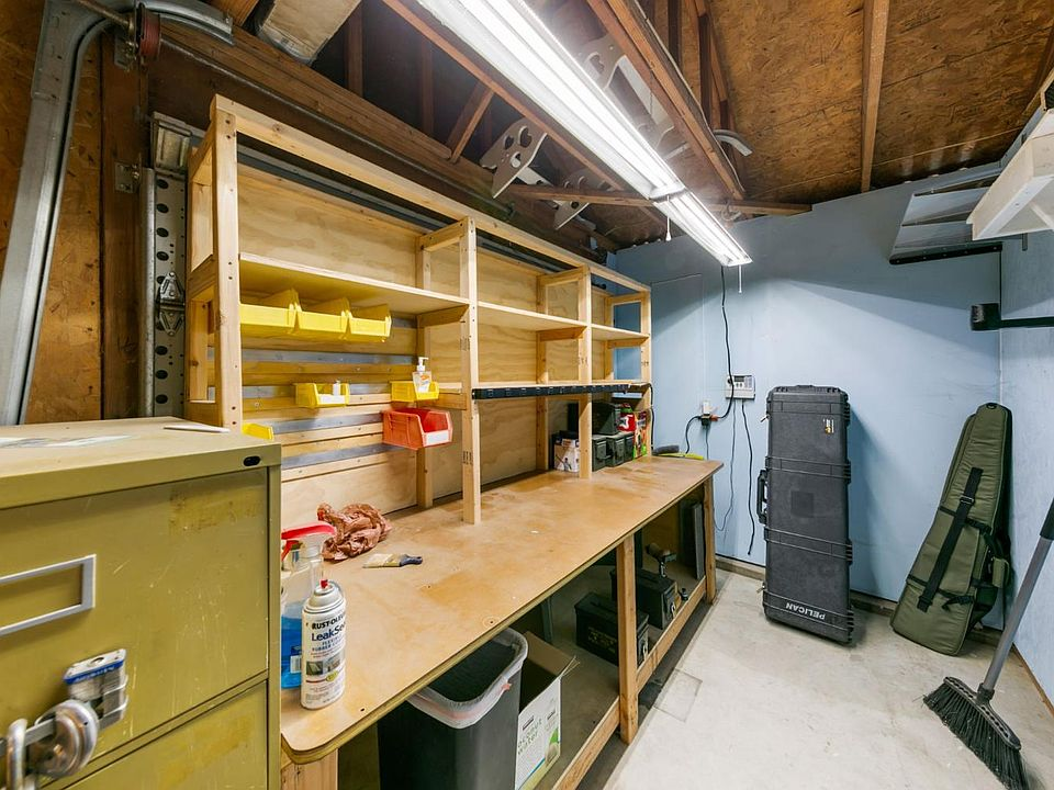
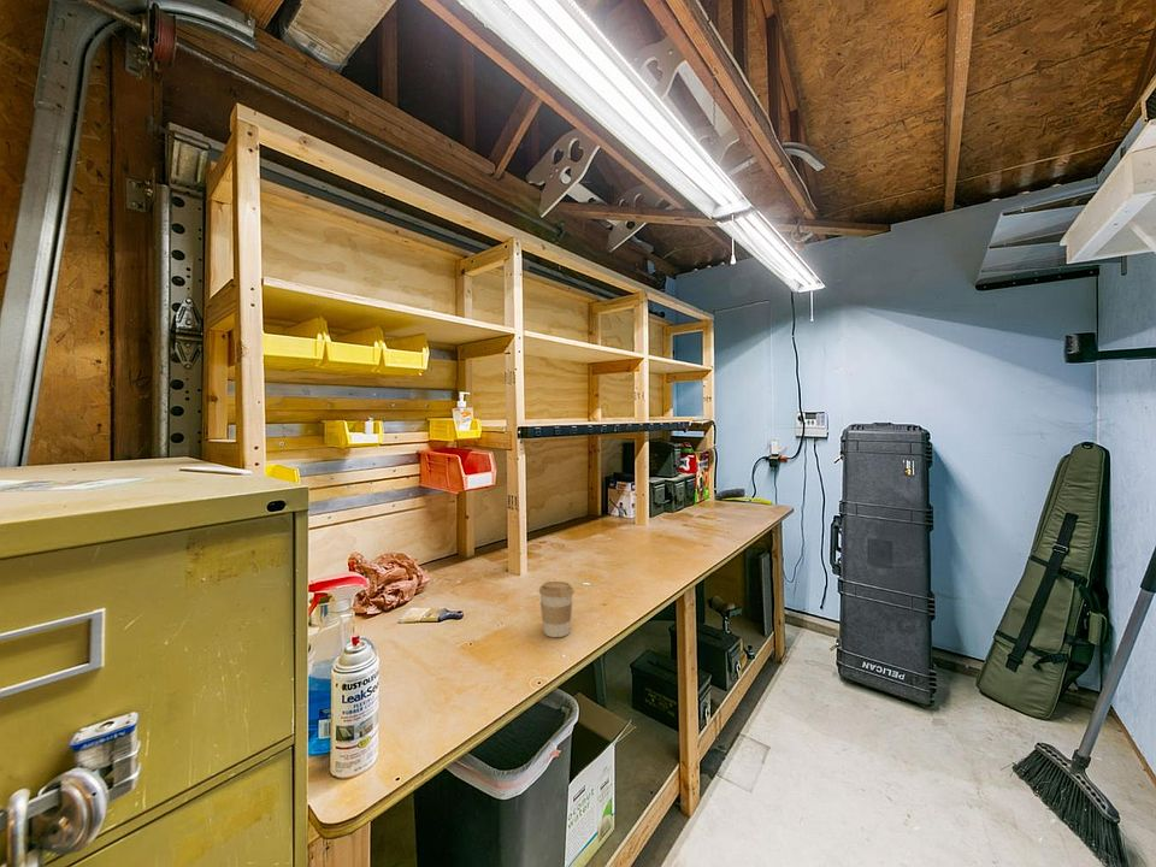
+ coffee cup [538,580,576,638]
